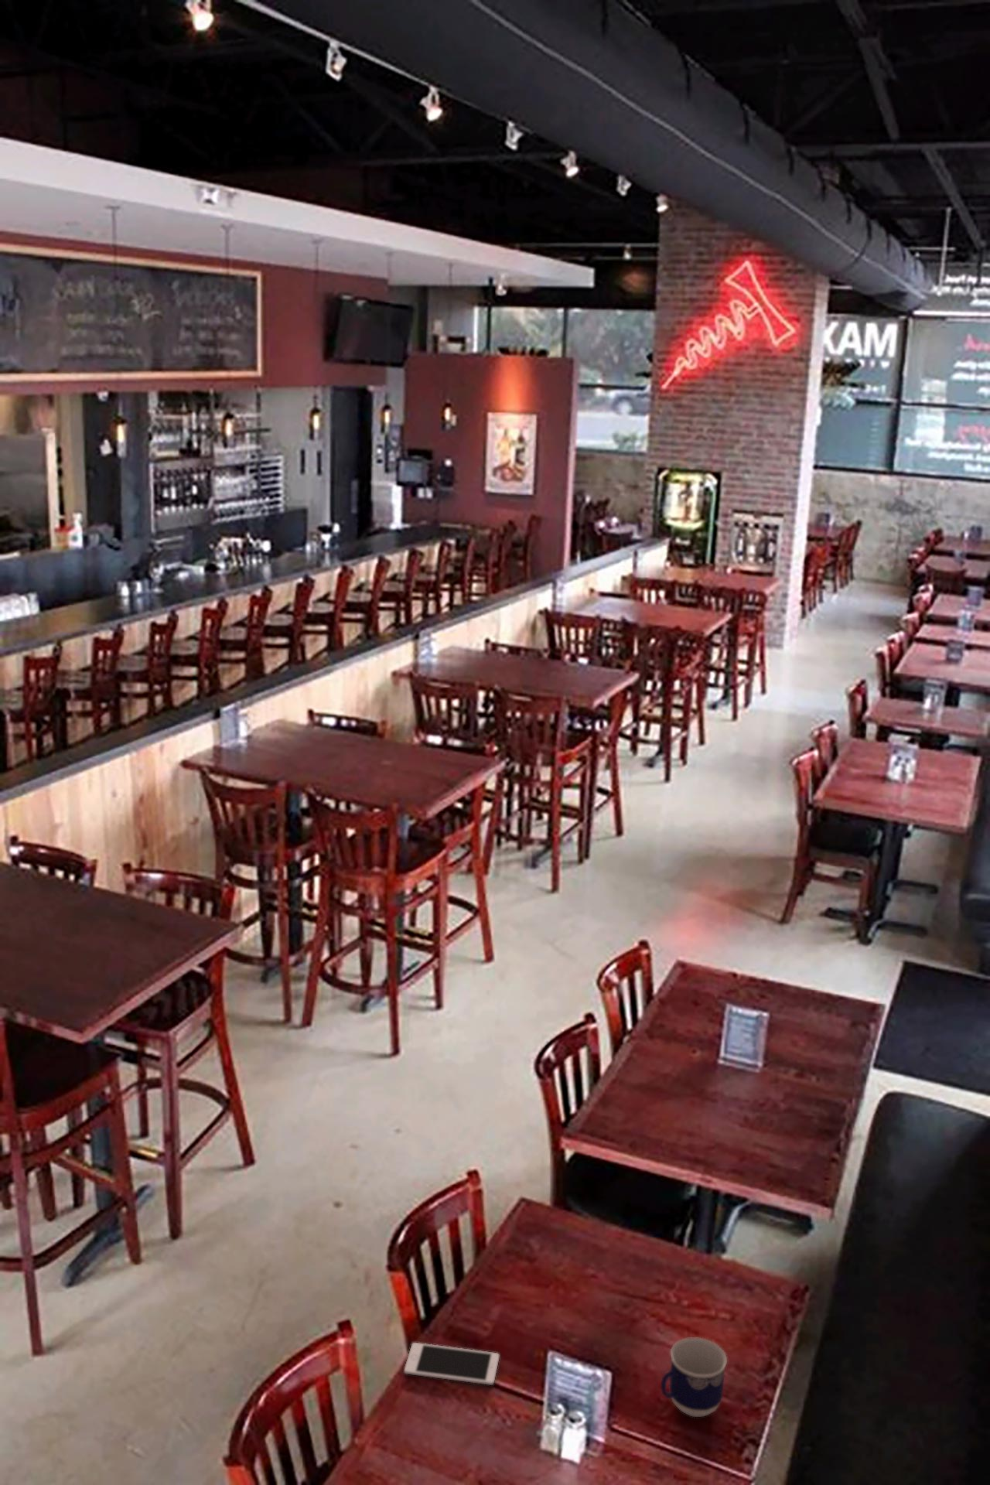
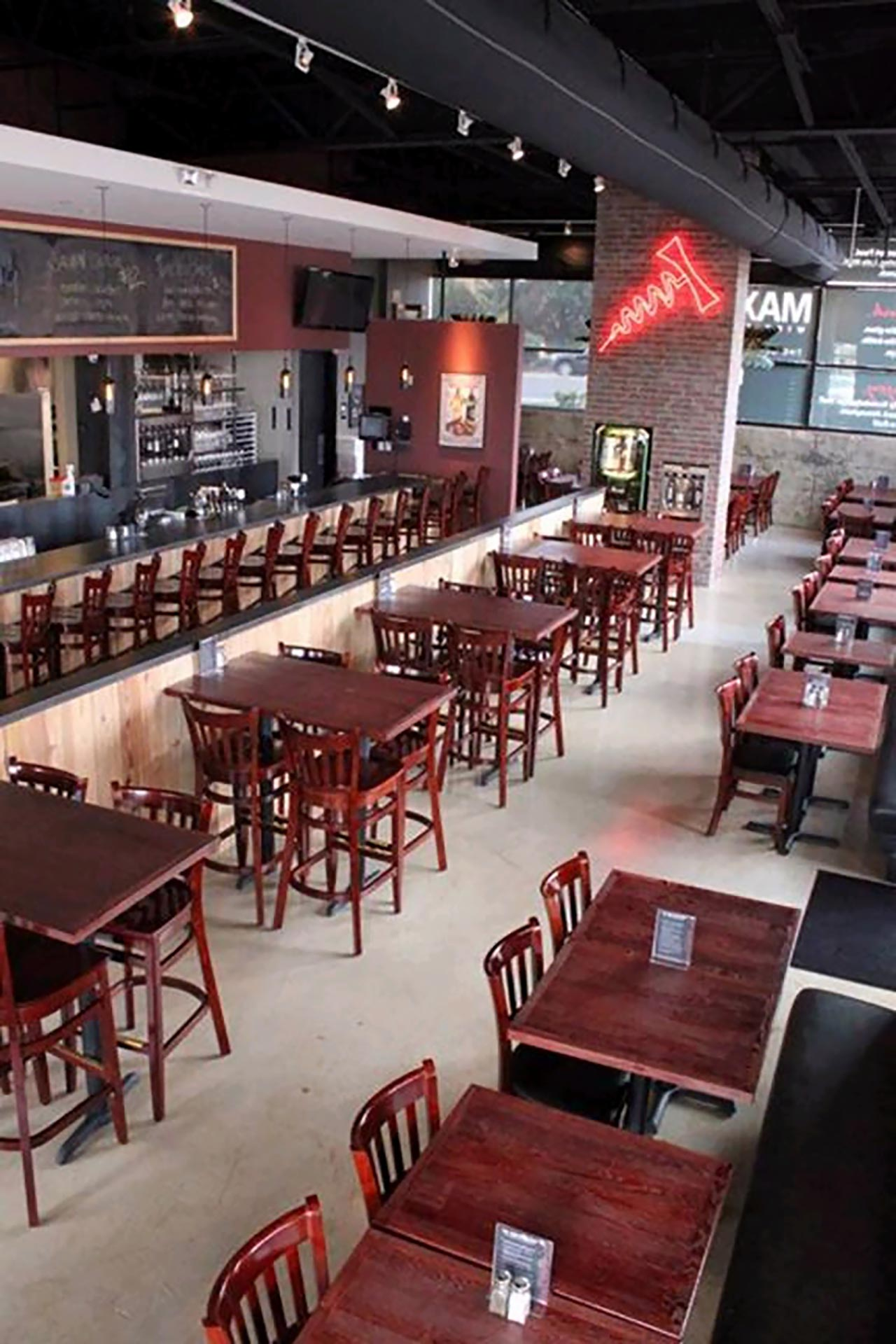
- cup [661,1337,728,1418]
- cell phone [403,1342,499,1386]
